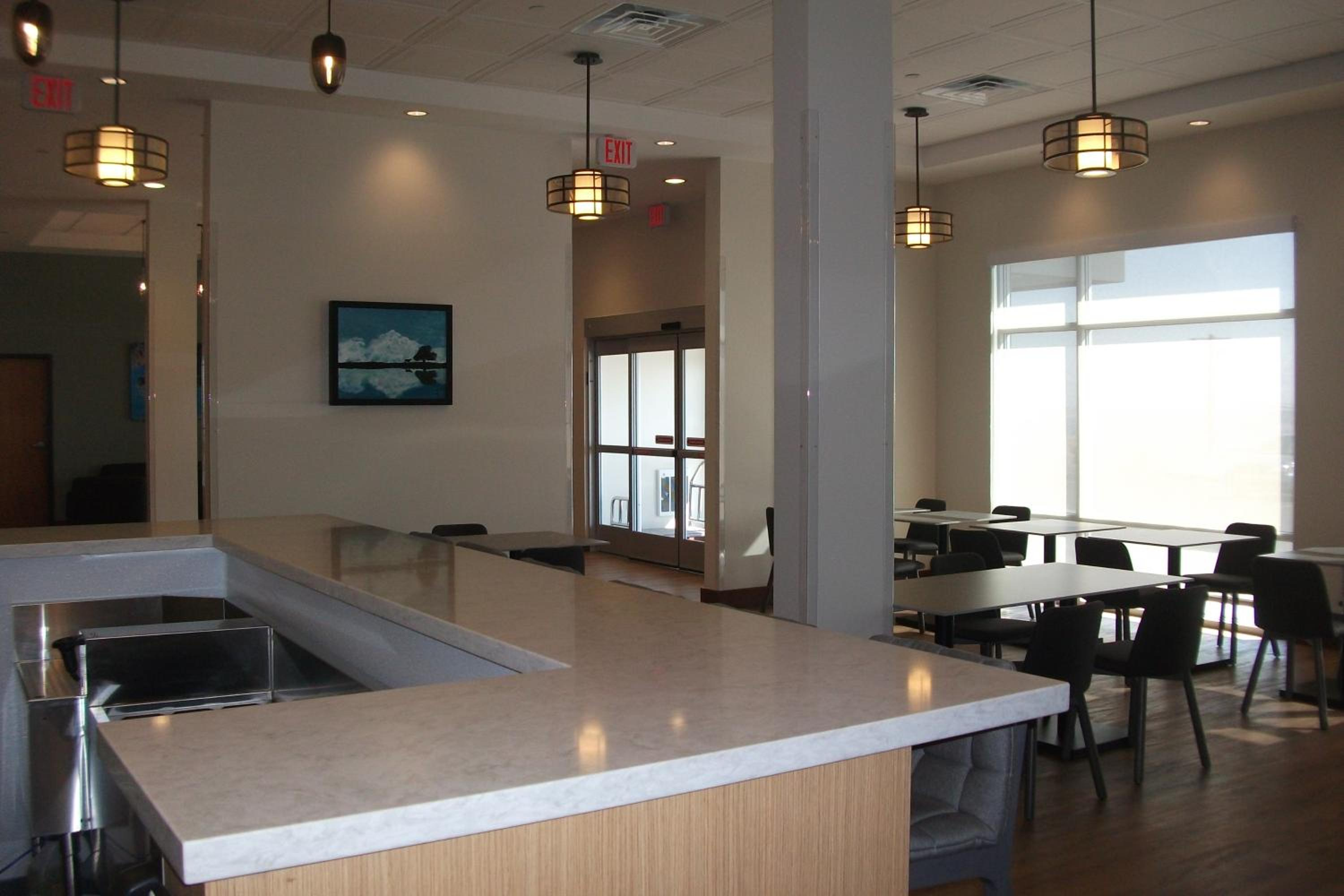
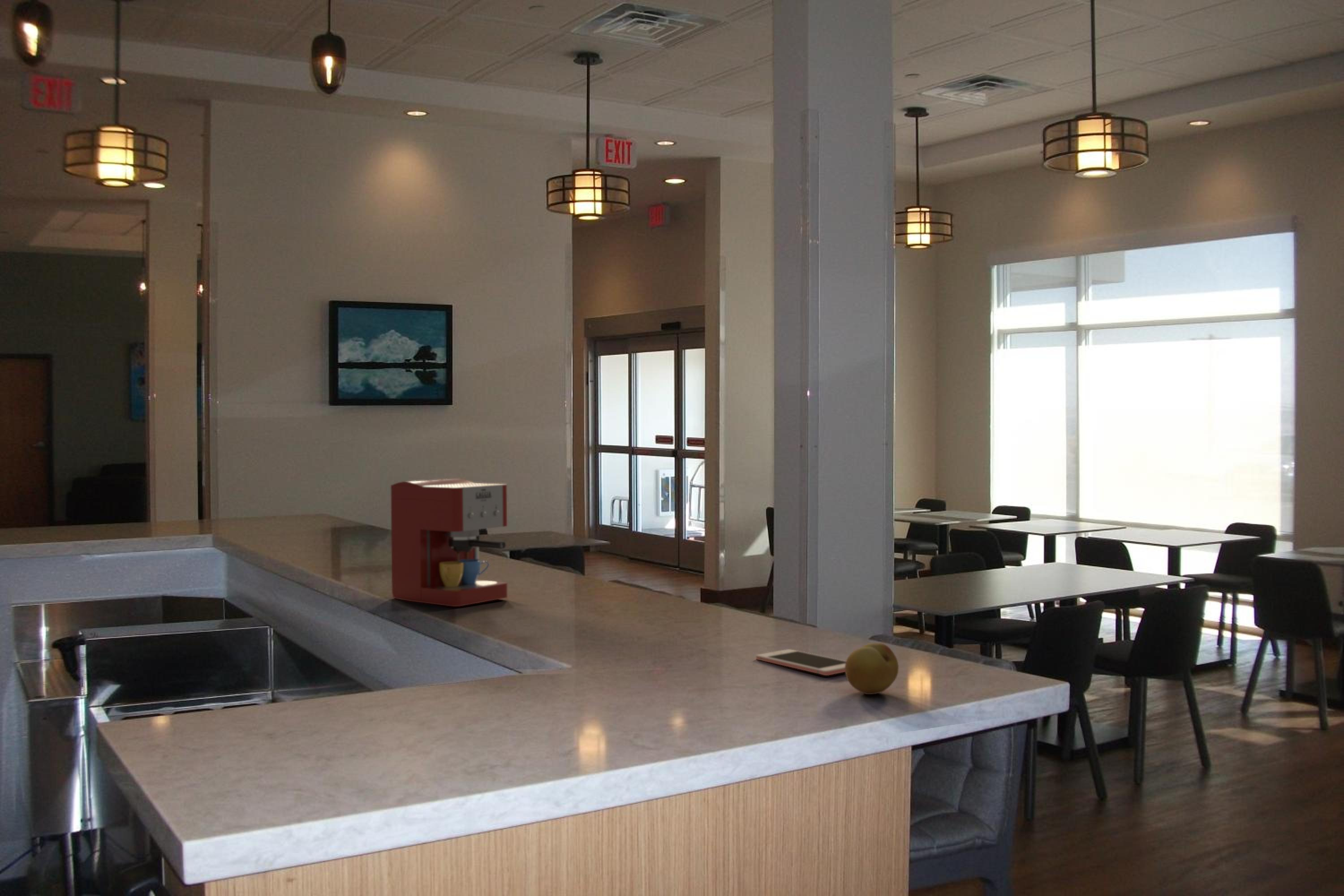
+ coffee maker [390,478,508,607]
+ fruit [845,642,899,695]
+ cell phone [756,649,846,676]
